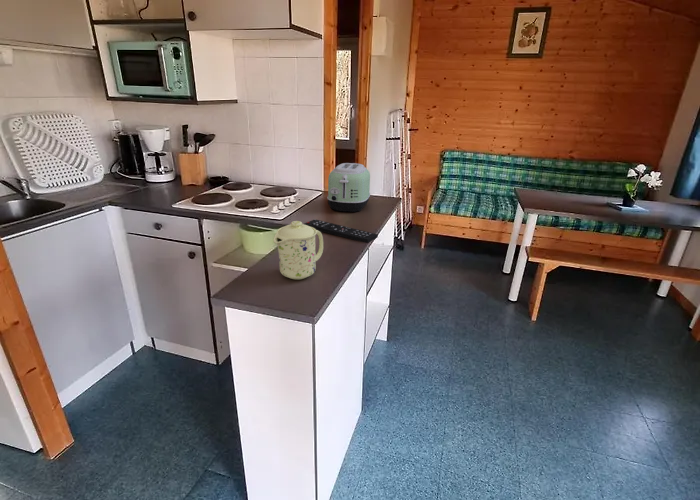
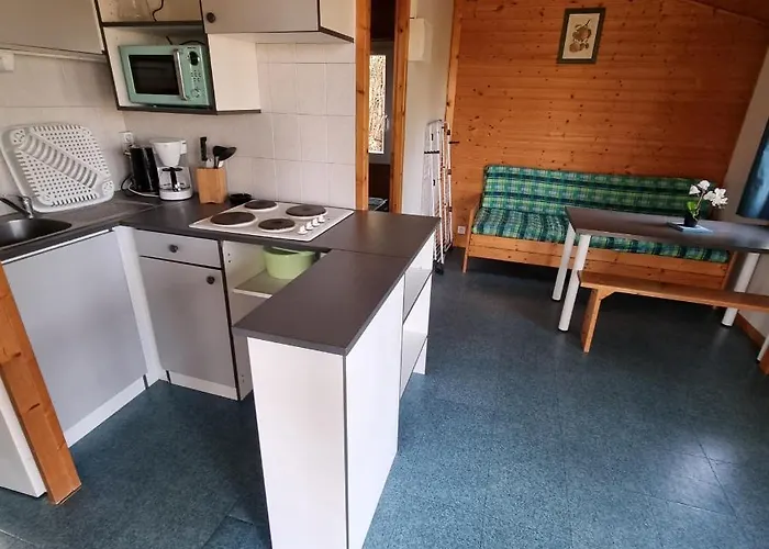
- mug [273,220,324,280]
- toaster [326,162,371,213]
- remote control [303,218,379,244]
